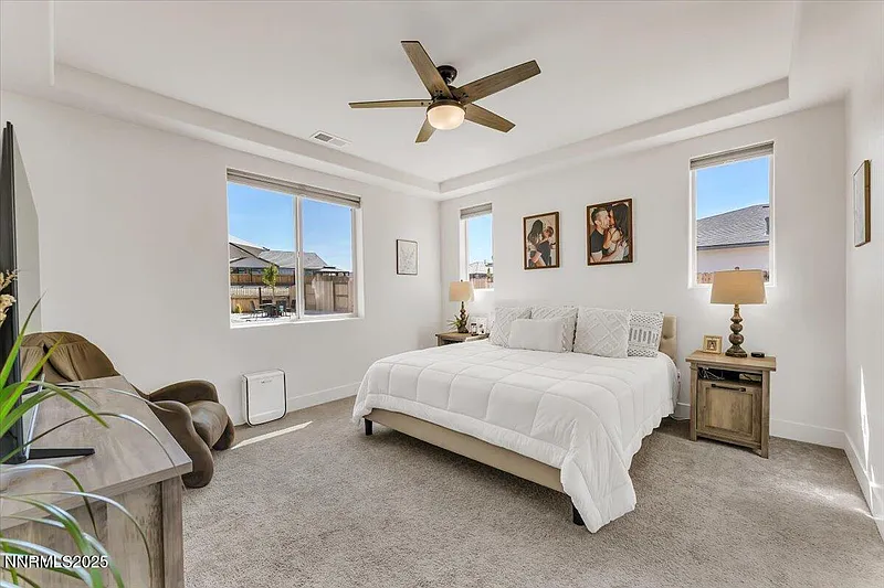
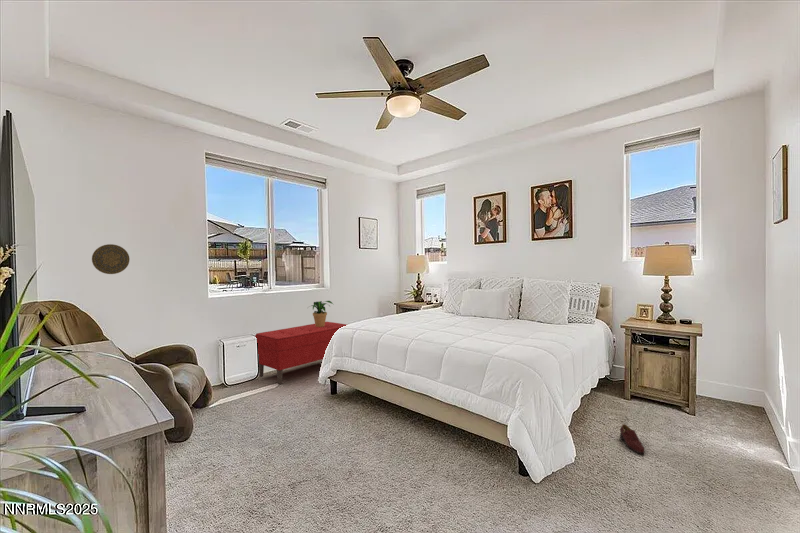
+ potted plant [308,300,335,327]
+ shoe [619,423,646,455]
+ decorative plate [91,243,130,275]
+ bench [254,321,347,385]
